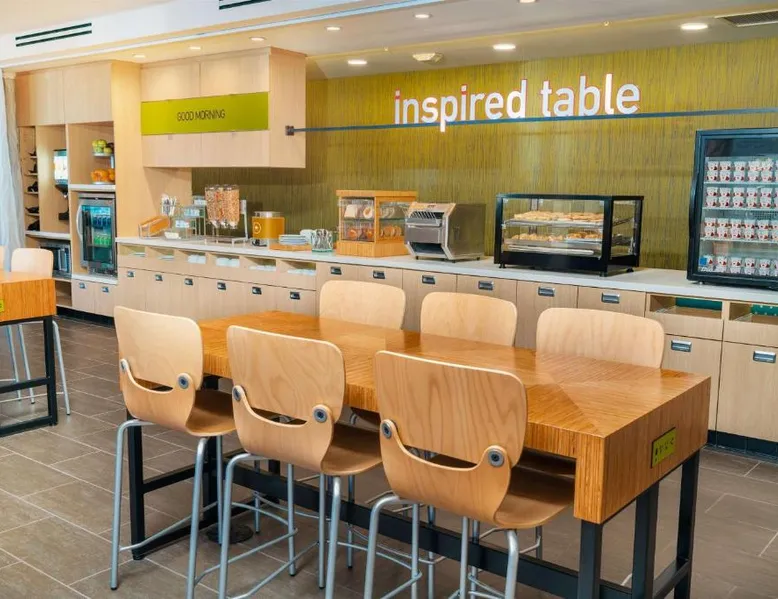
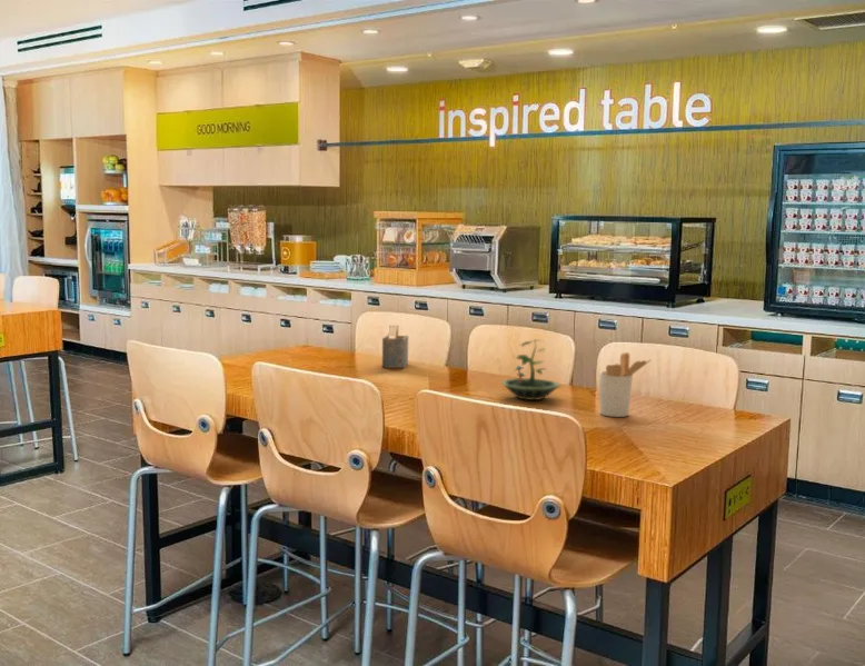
+ terrarium [499,339,561,401]
+ napkin holder [381,325,409,369]
+ utensil holder [598,351,652,418]
